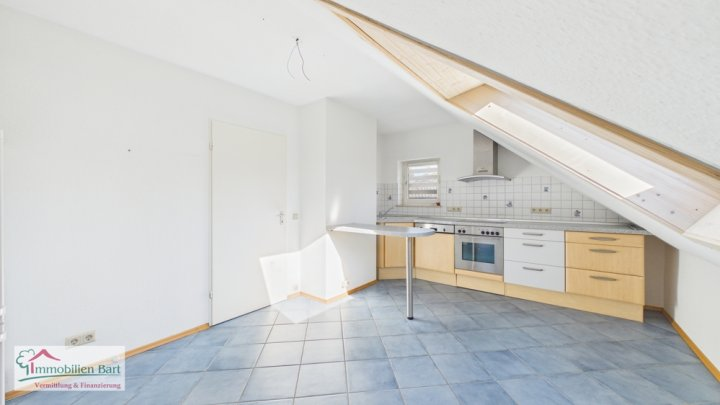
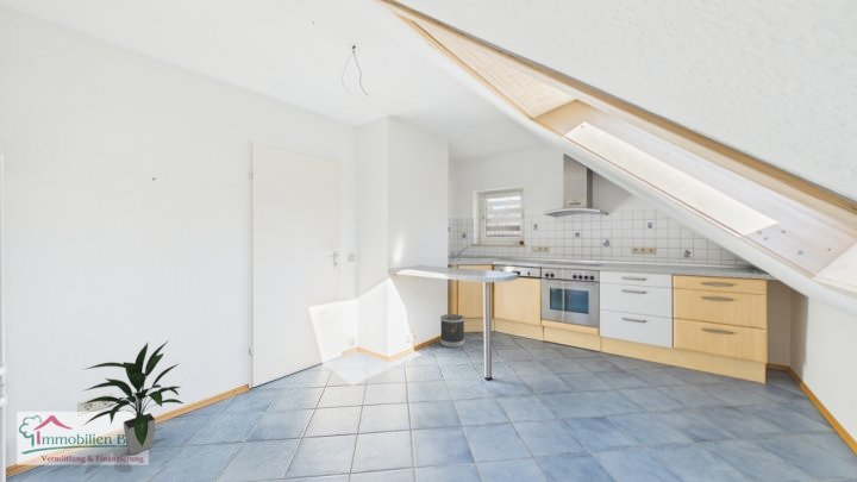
+ indoor plant [77,339,184,456]
+ wastebasket [439,313,465,349]
